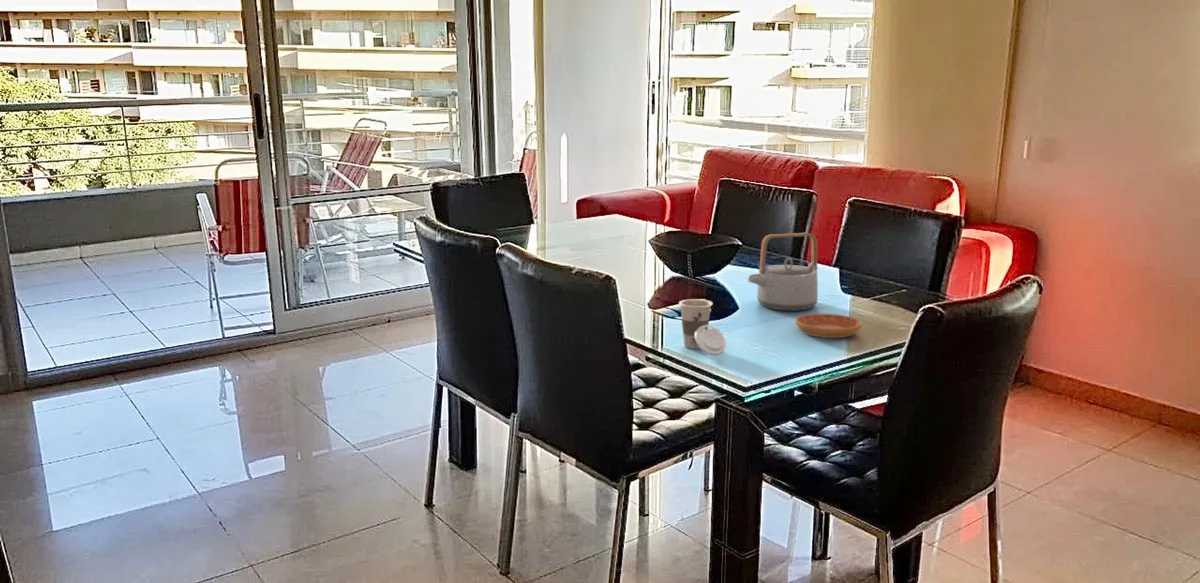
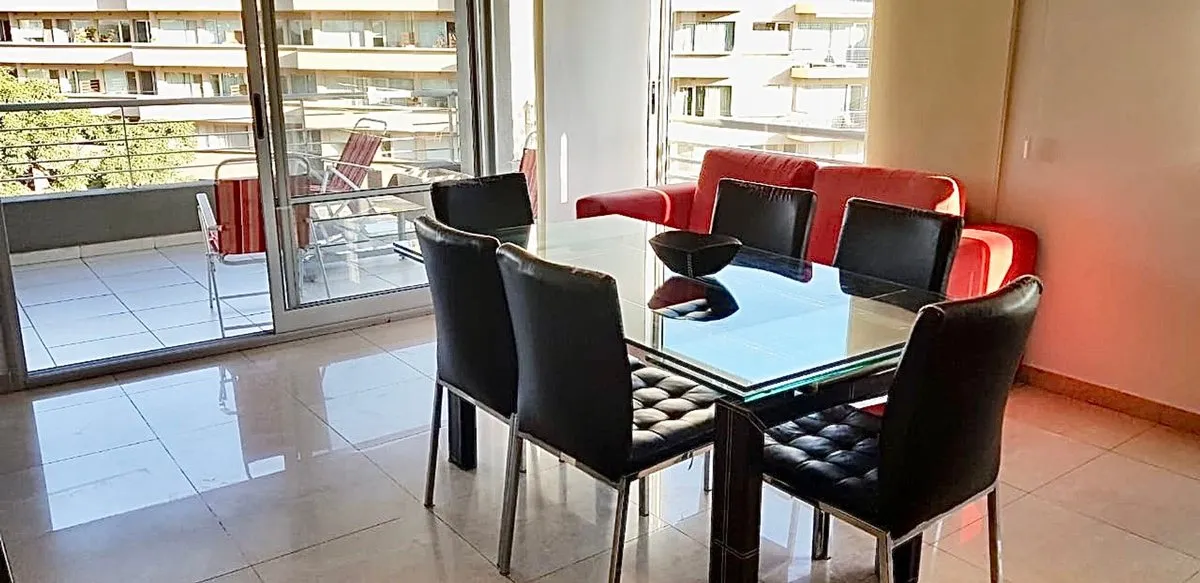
- cup [678,298,727,356]
- saucer [794,313,863,339]
- teapot [747,232,819,312]
